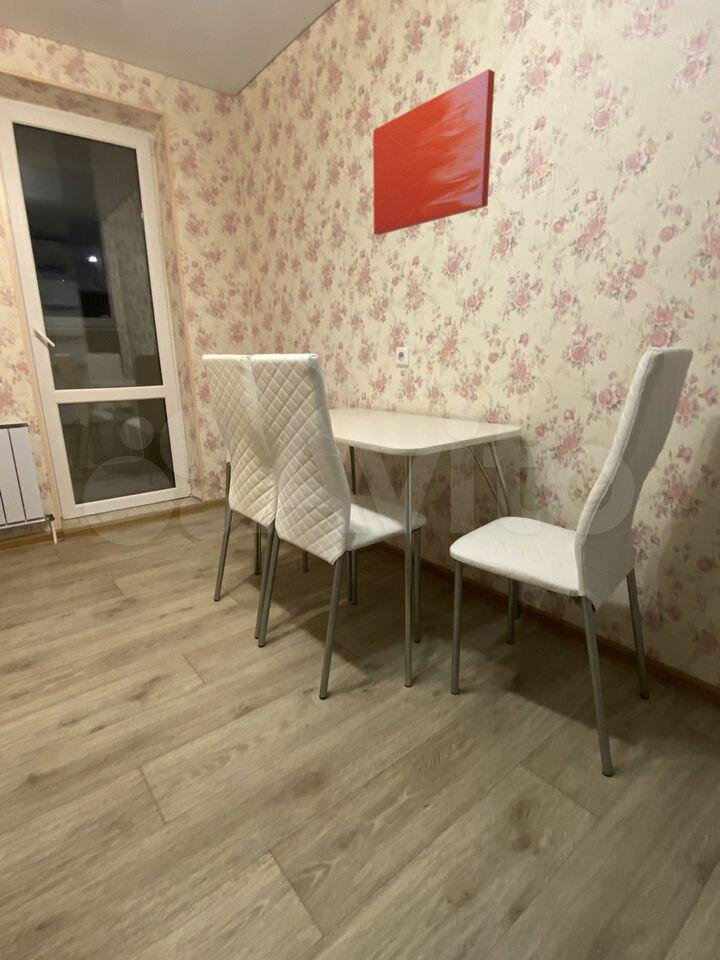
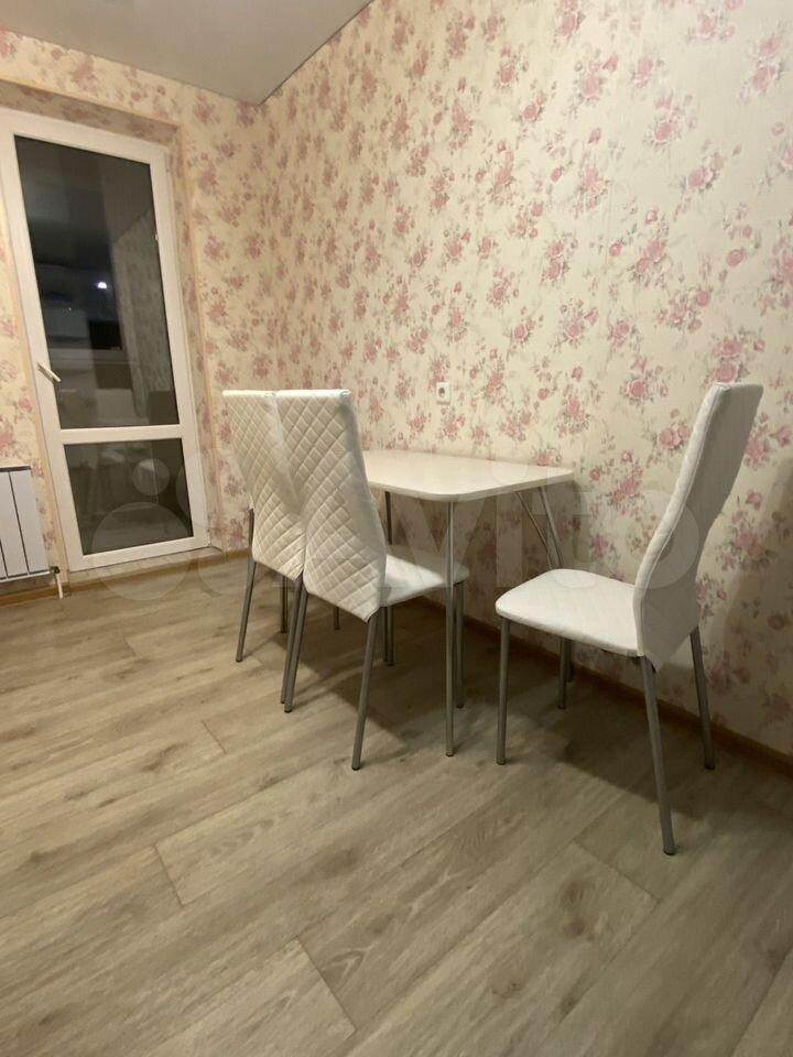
- wall art [372,68,496,236]
